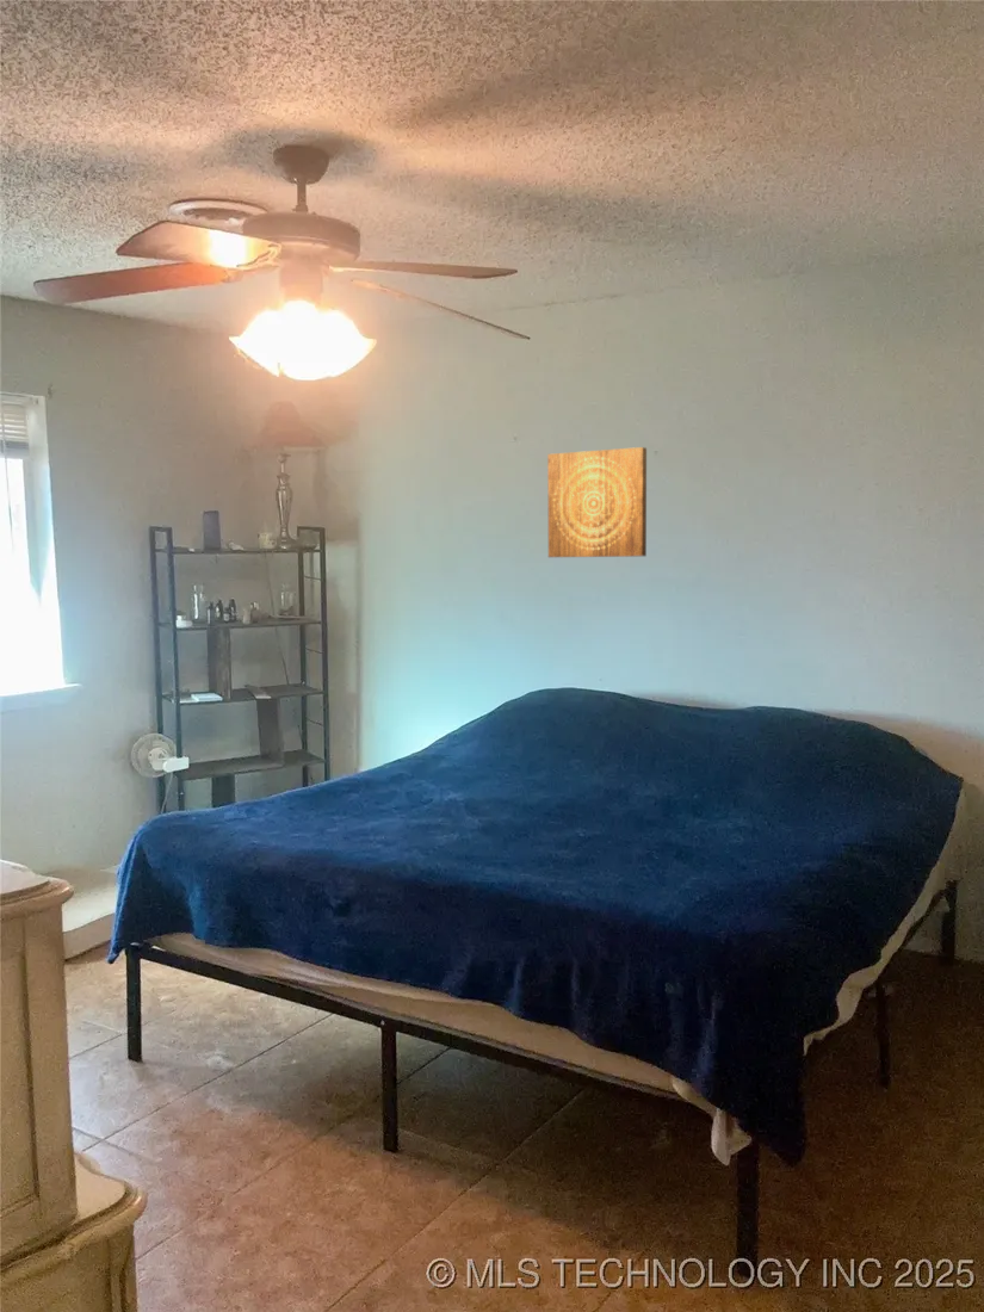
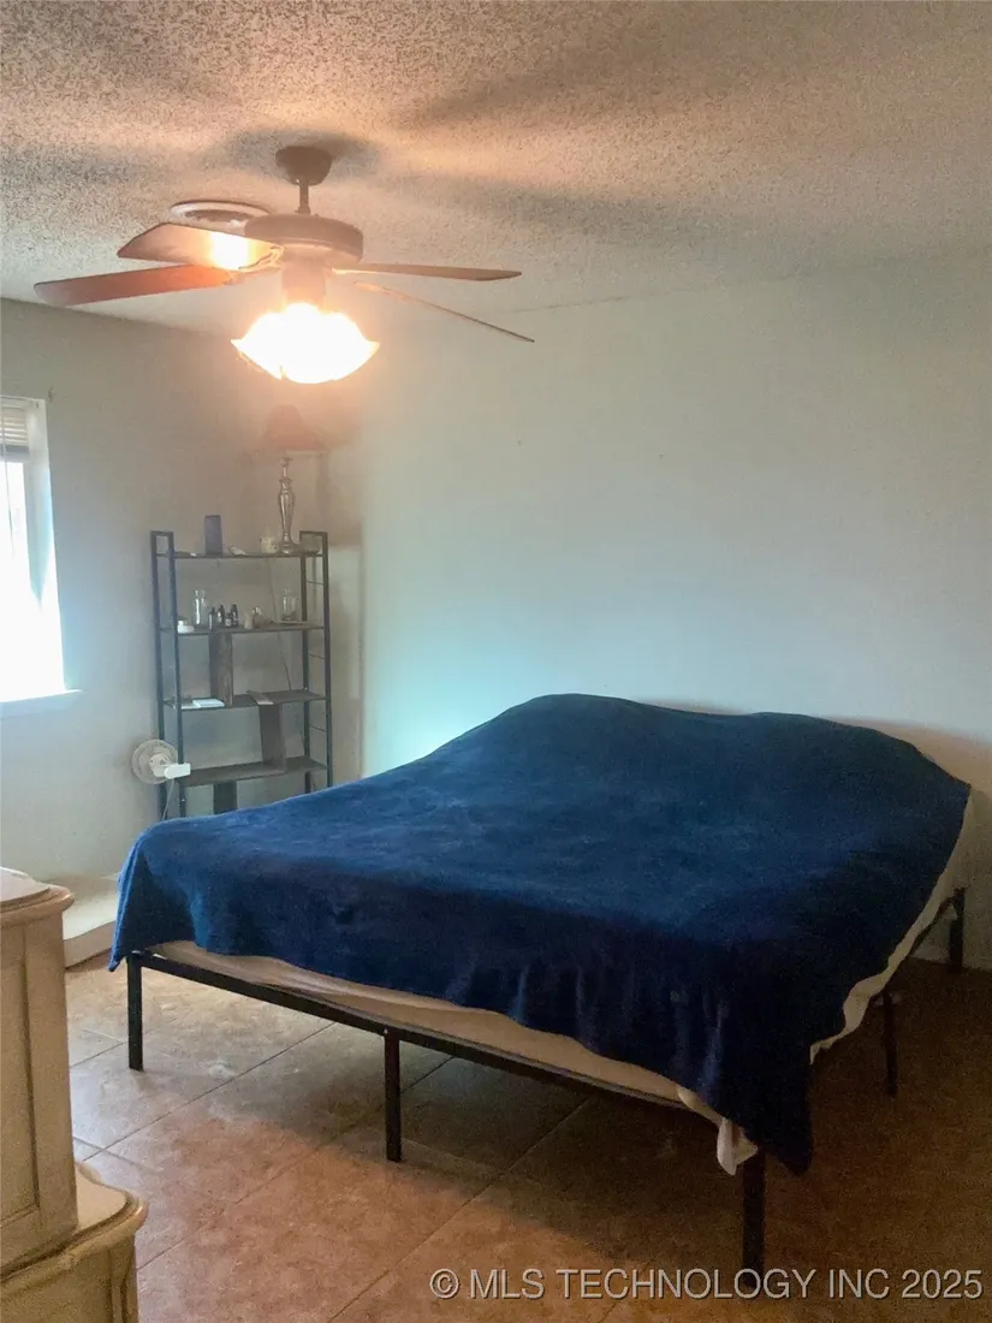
- wall art [546,446,648,558]
